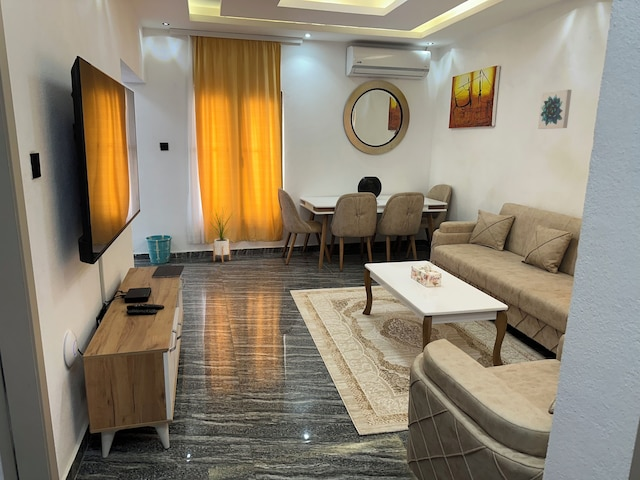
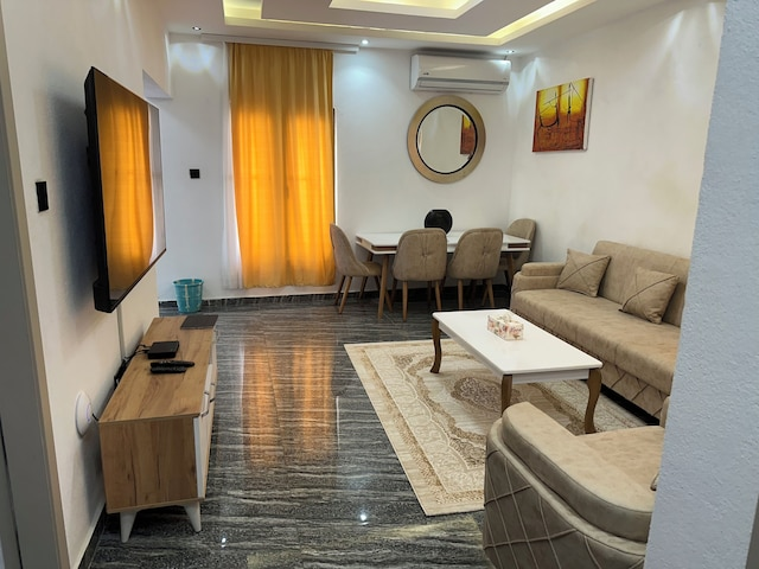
- house plant [205,205,235,264]
- wall art [537,89,572,130]
